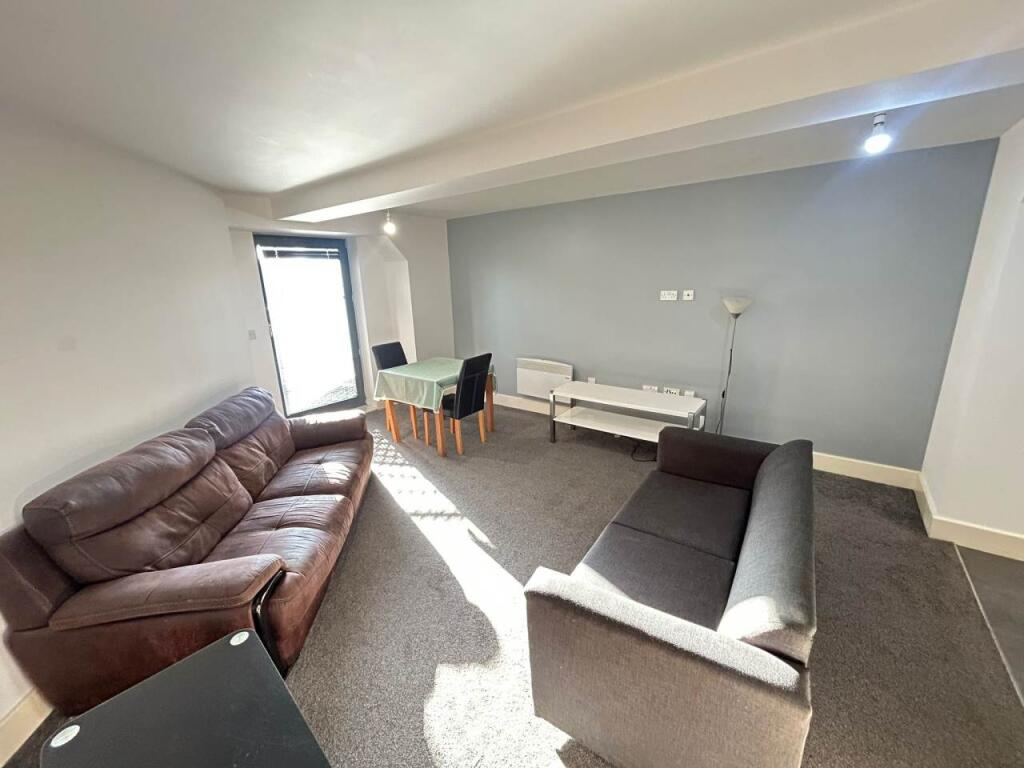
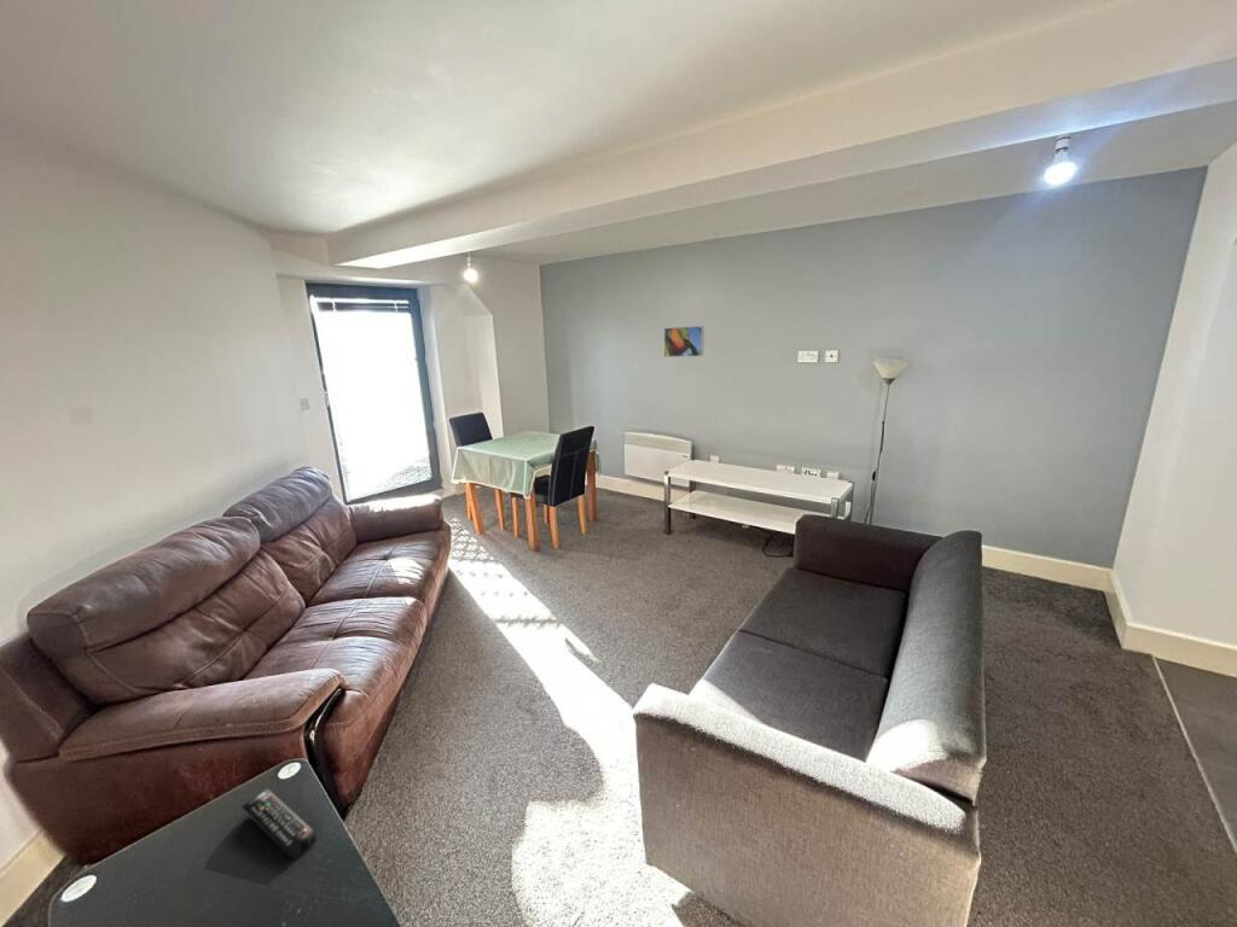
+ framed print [663,325,705,358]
+ remote control [240,787,318,859]
